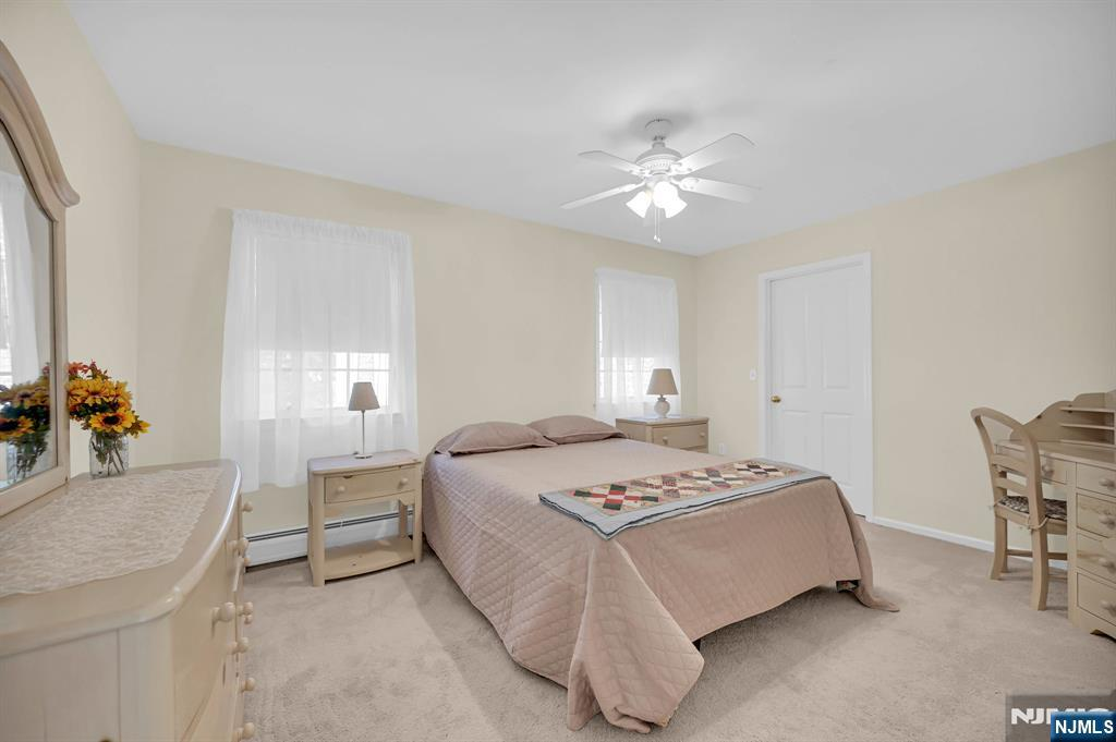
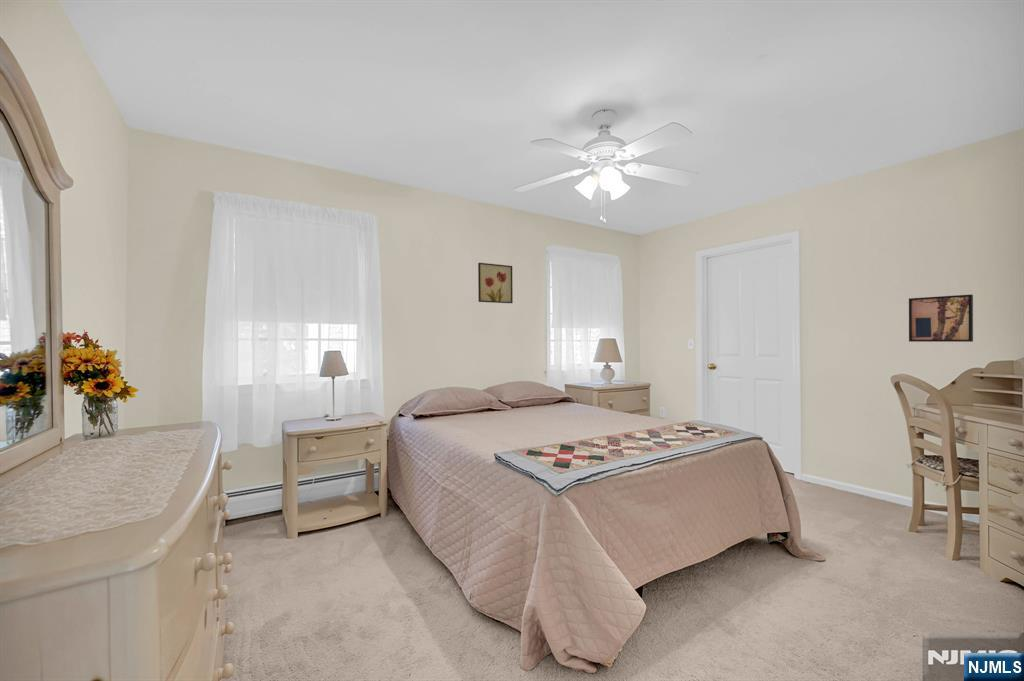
+ wall art [908,294,974,343]
+ wall art [477,262,514,304]
